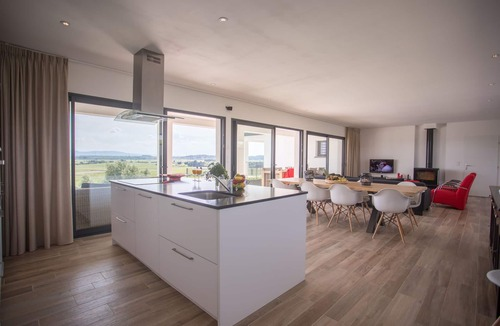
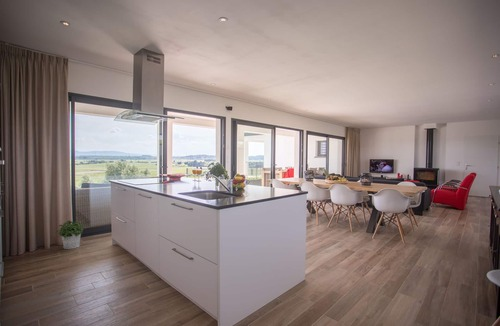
+ potted plant [56,219,84,250]
